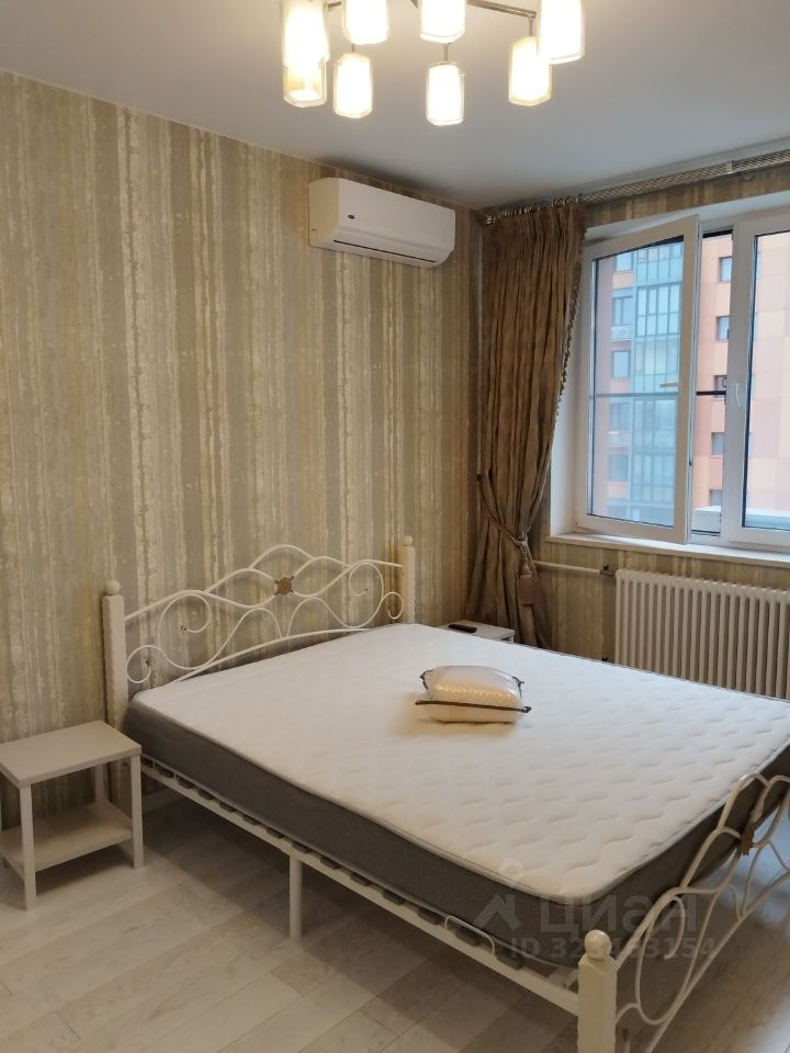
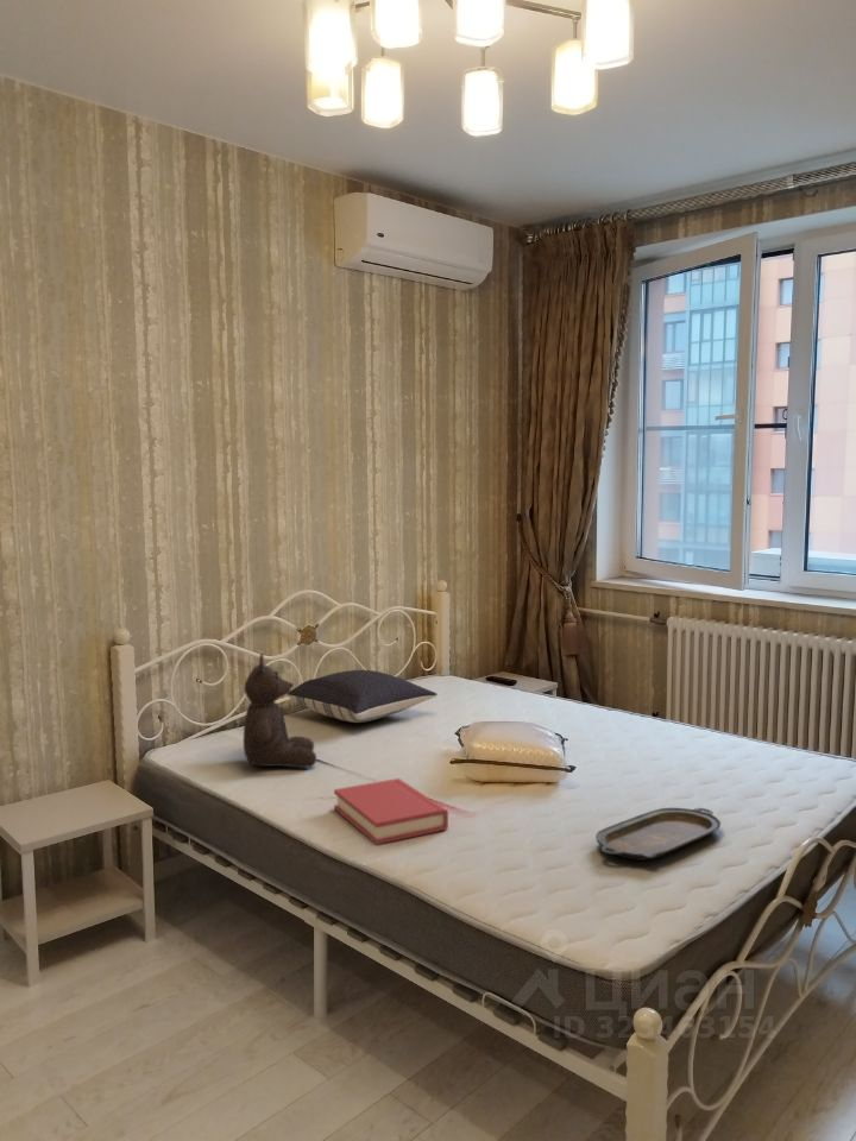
+ pillow [287,669,439,724]
+ hardback book [333,777,449,845]
+ teddy bear [243,653,317,769]
+ serving tray [594,807,722,862]
